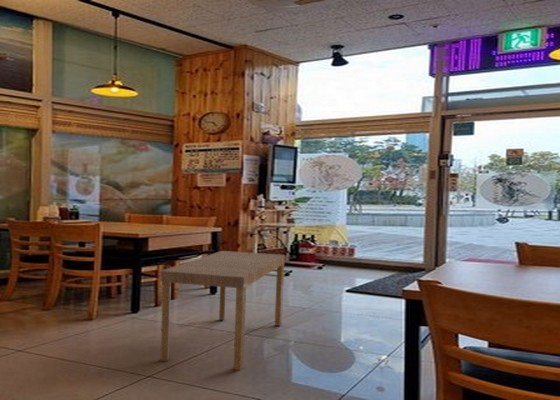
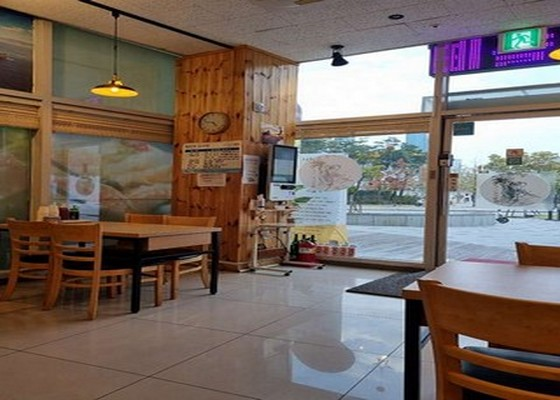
- dining table [159,250,286,371]
